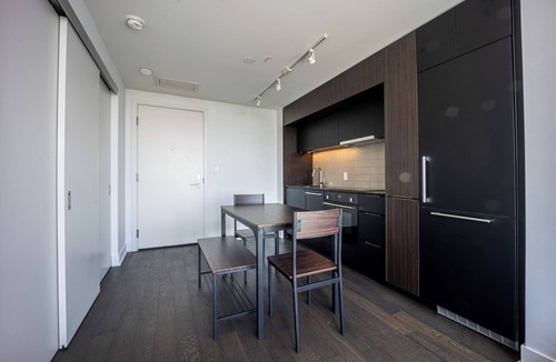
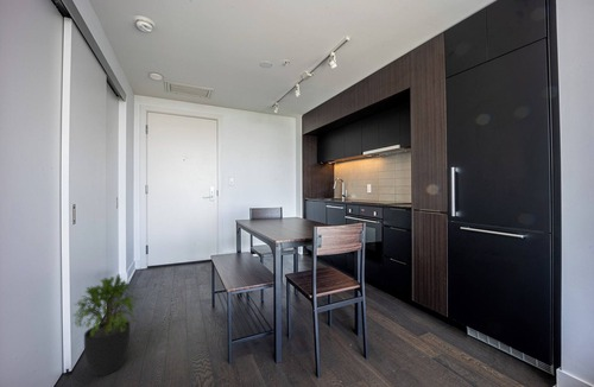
+ potted plant [71,273,139,378]
